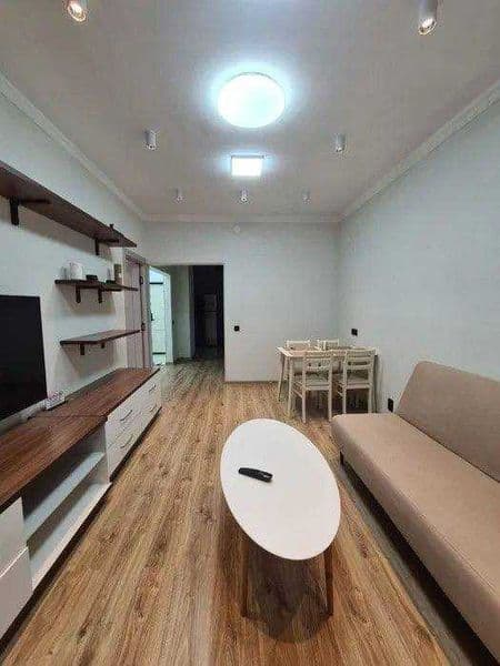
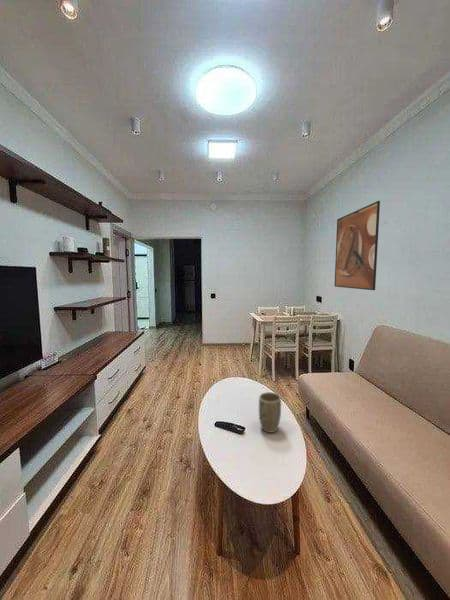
+ plant pot [258,391,282,434]
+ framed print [334,200,381,291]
